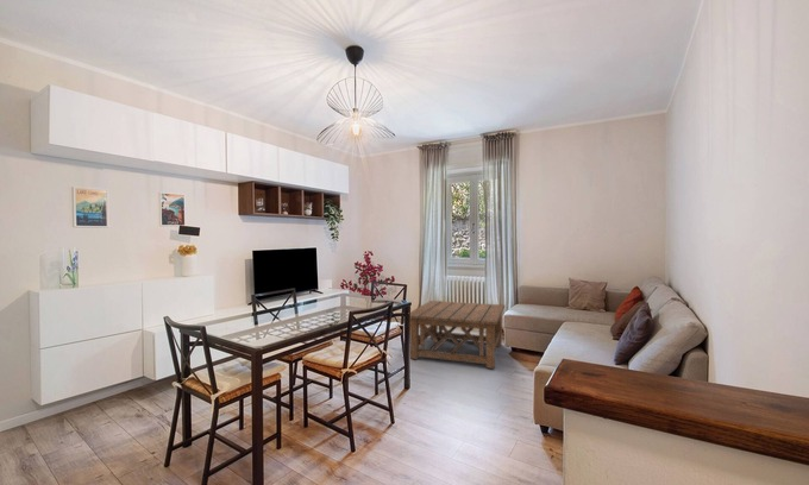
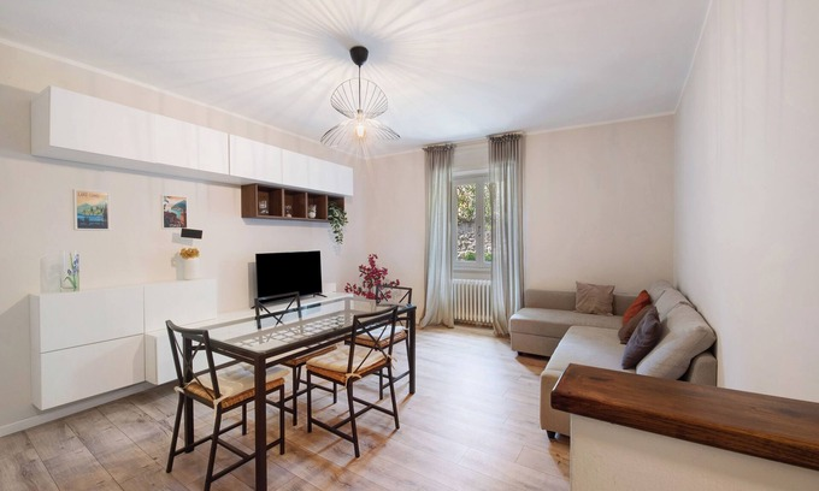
- coffee table [409,300,506,370]
